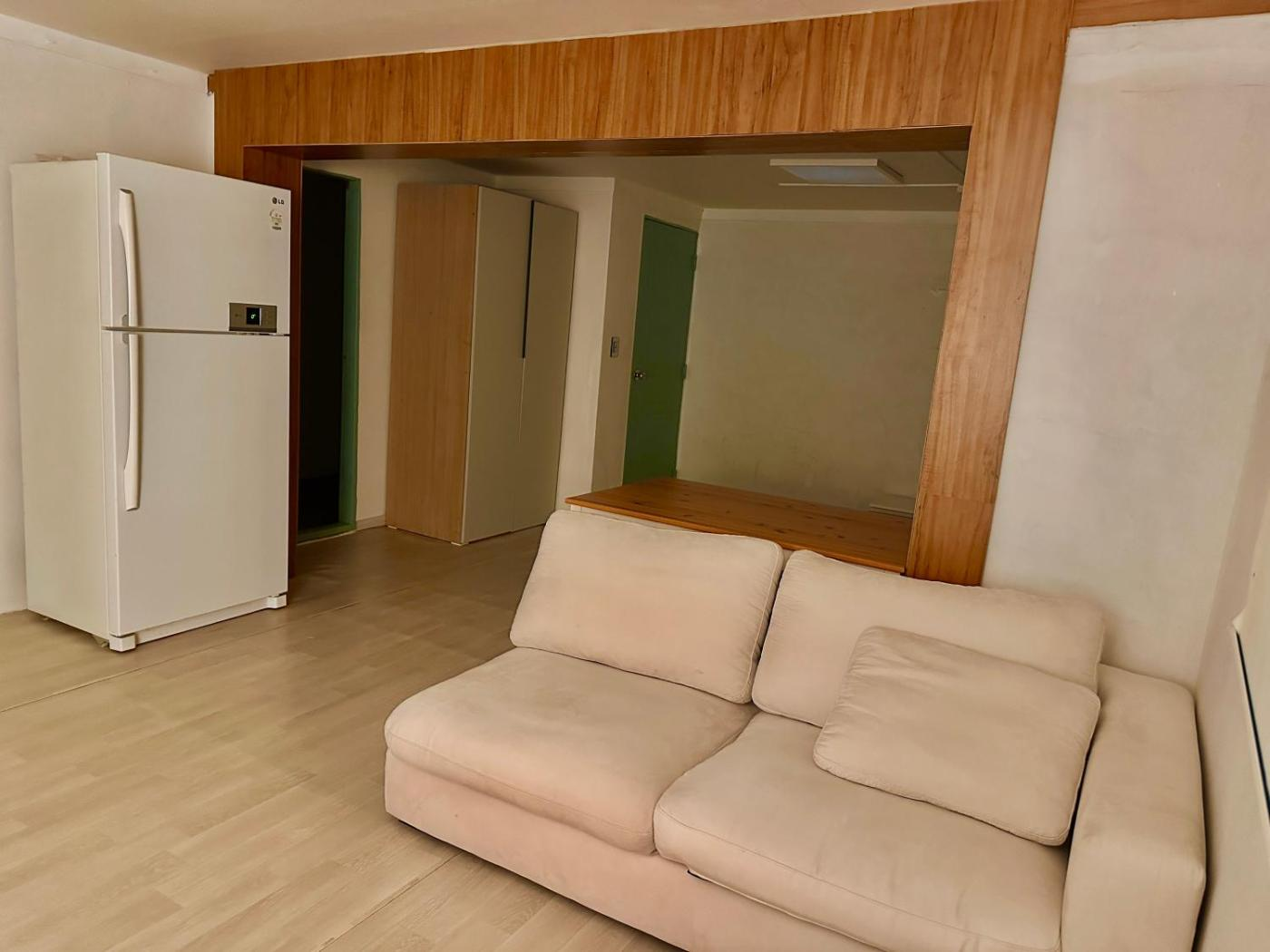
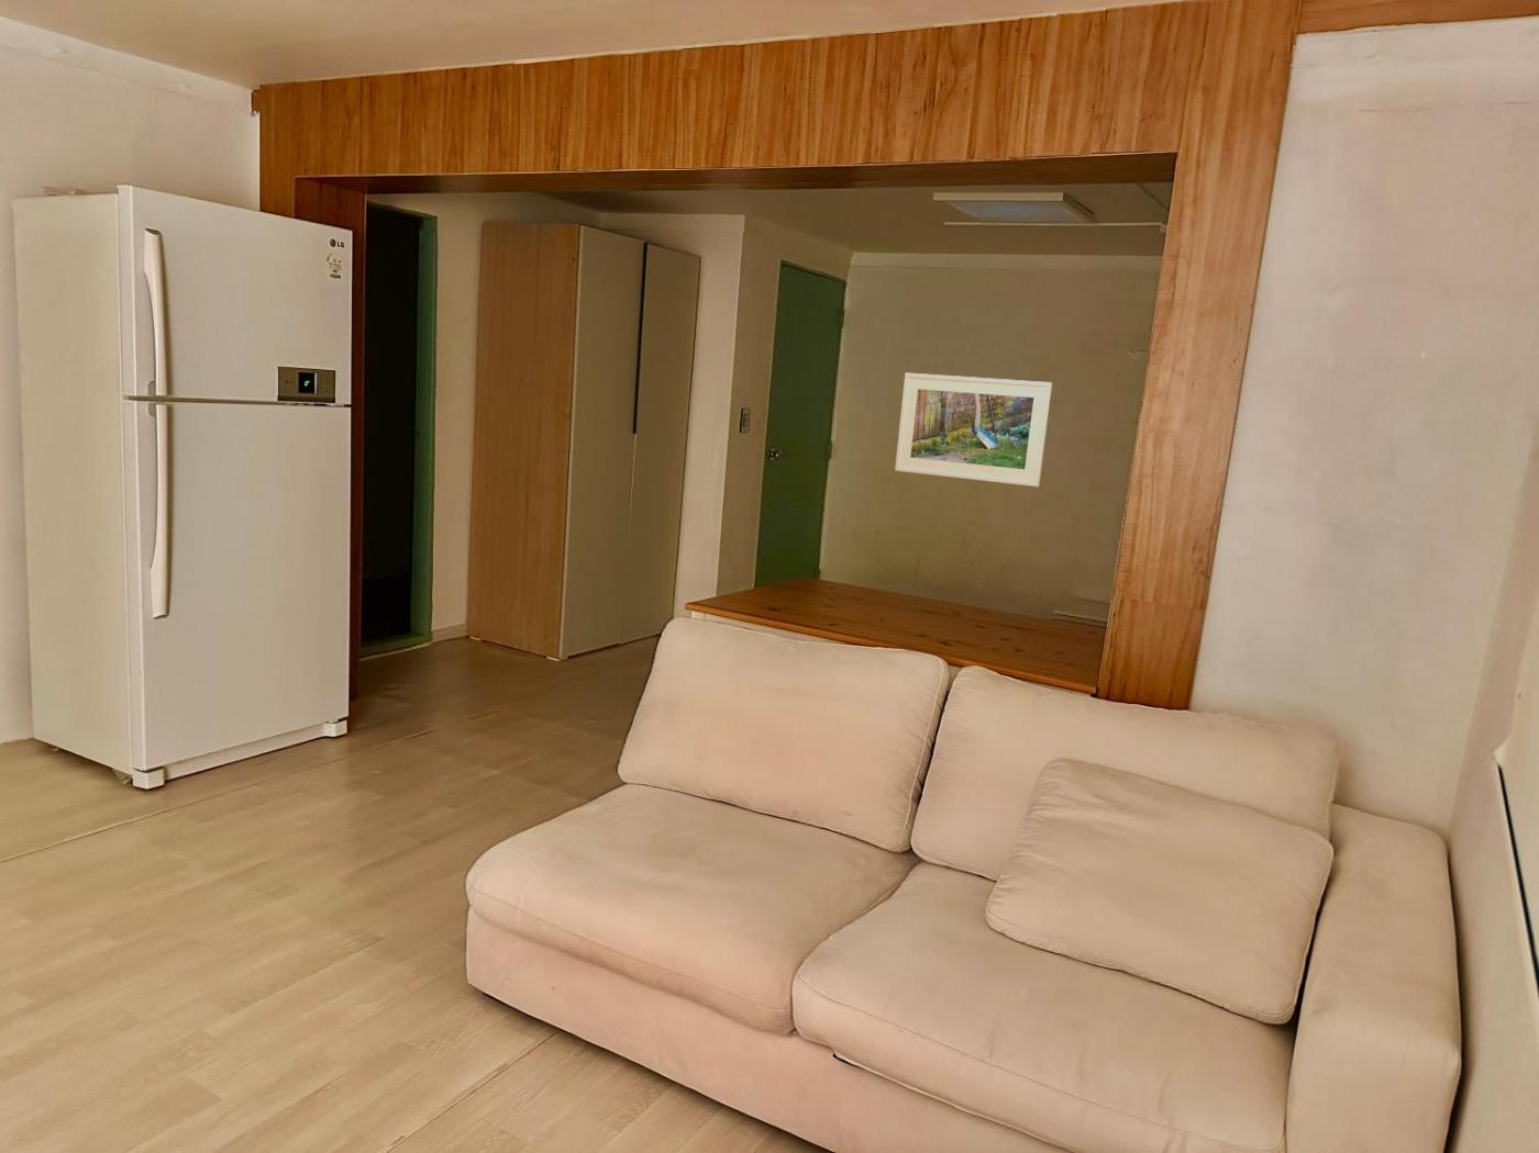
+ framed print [894,372,1053,488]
